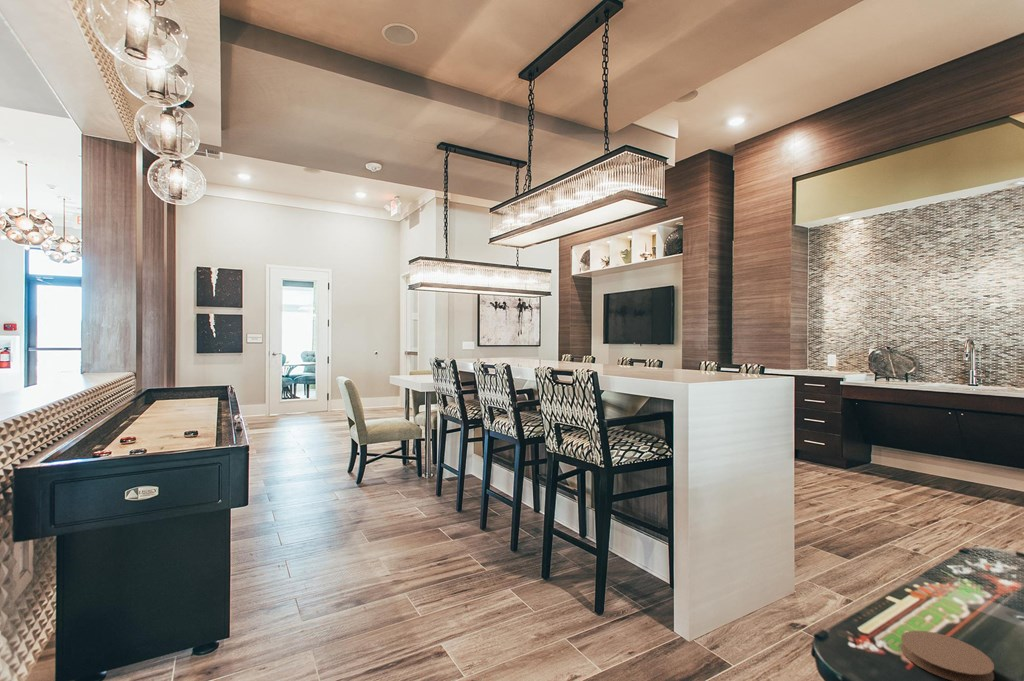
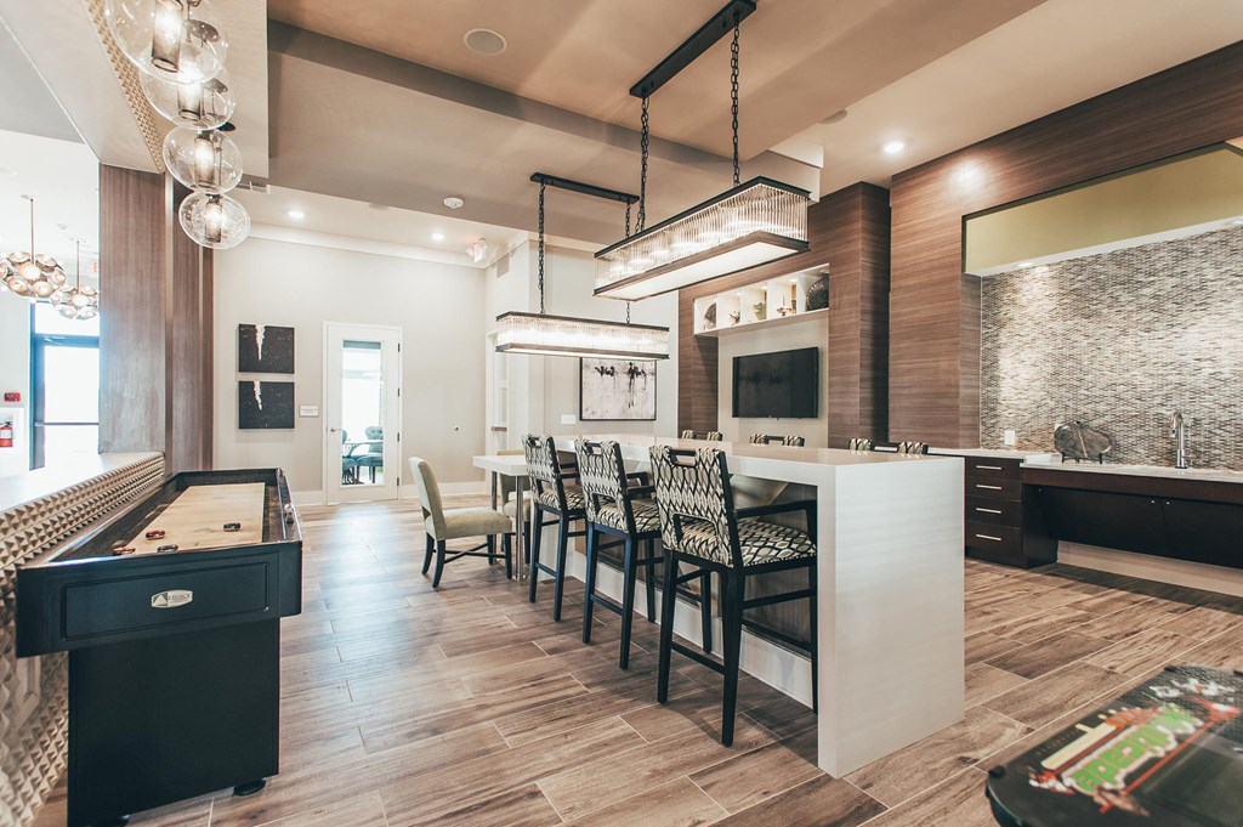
- coaster [900,630,995,681]
